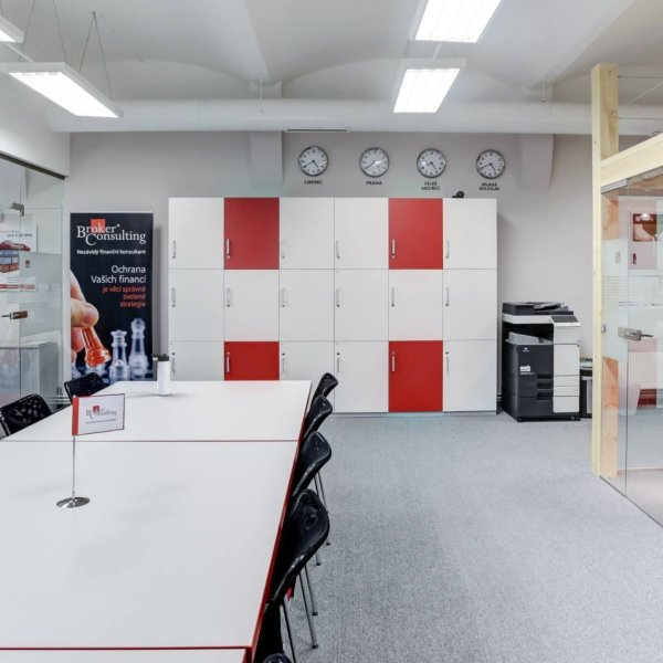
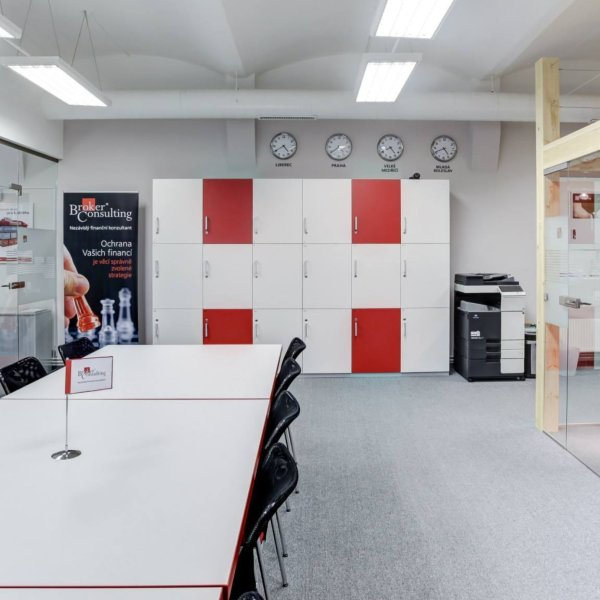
- thermos bottle [150,352,171,397]
